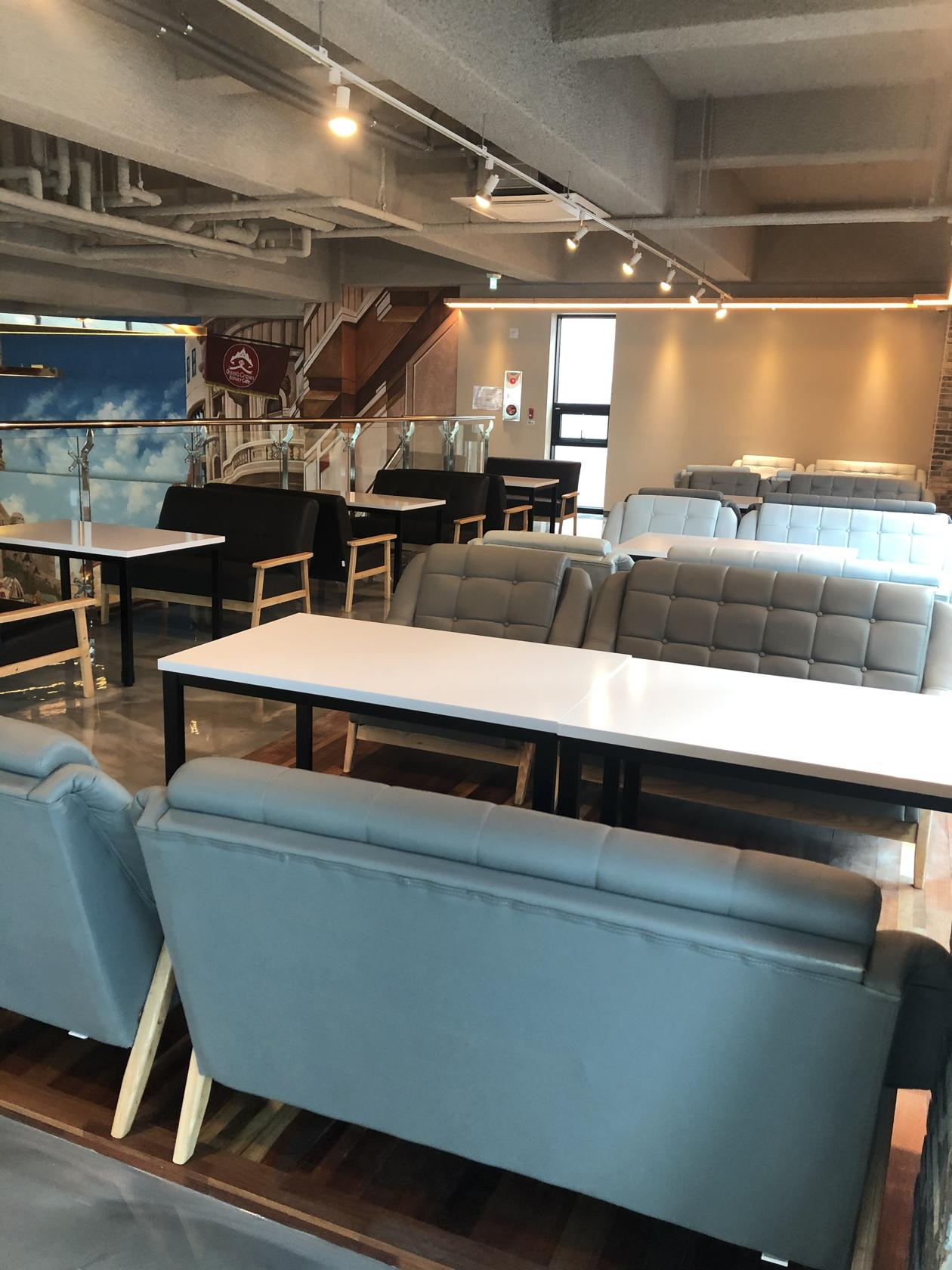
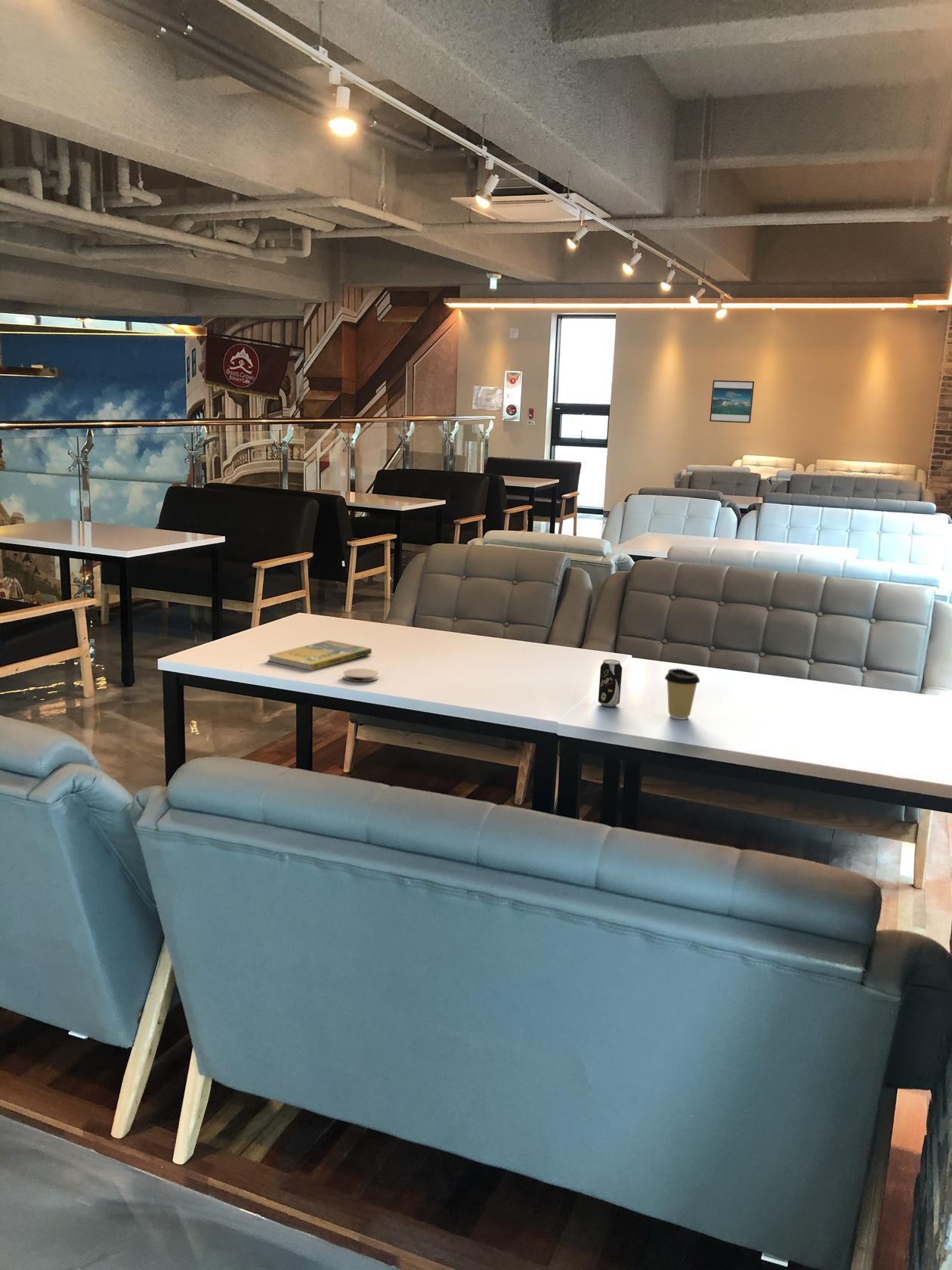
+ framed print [709,379,755,424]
+ beverage can [598,658,623,708]
+ booklet [267,640,372,671]
+ coffee cup [664,668,700,720]
+ coaster [342,668,379,683]
